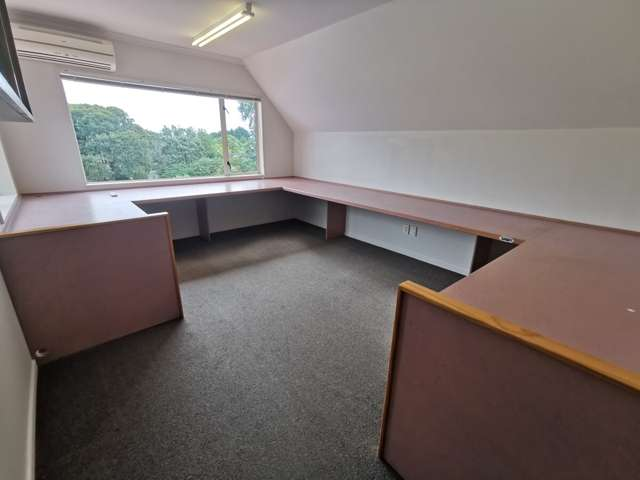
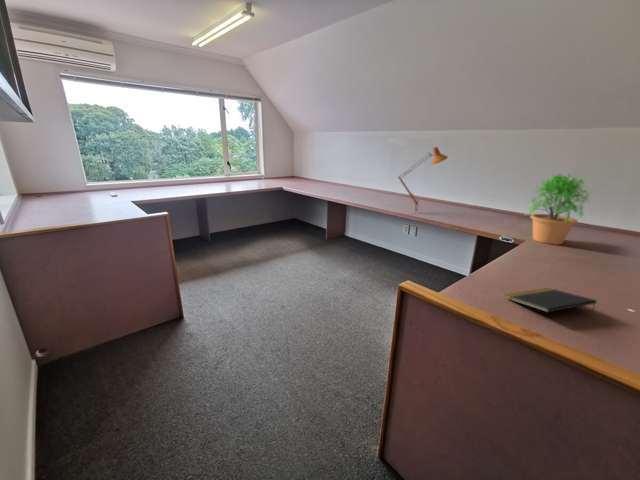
+ notepad [504,287,598,313]
+ potted plant [525,172,593,246]
+ desk lamp [397,146,449,212]
